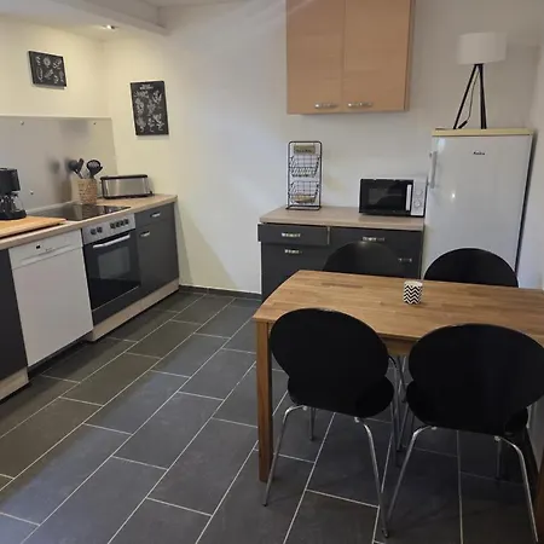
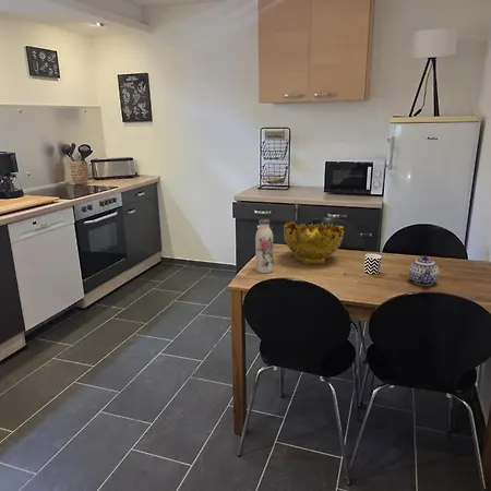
+ teapot [408,255,441,287]
+ water bottle [254,218,274,274]
+ decorative bowl [283,220,345,266]
